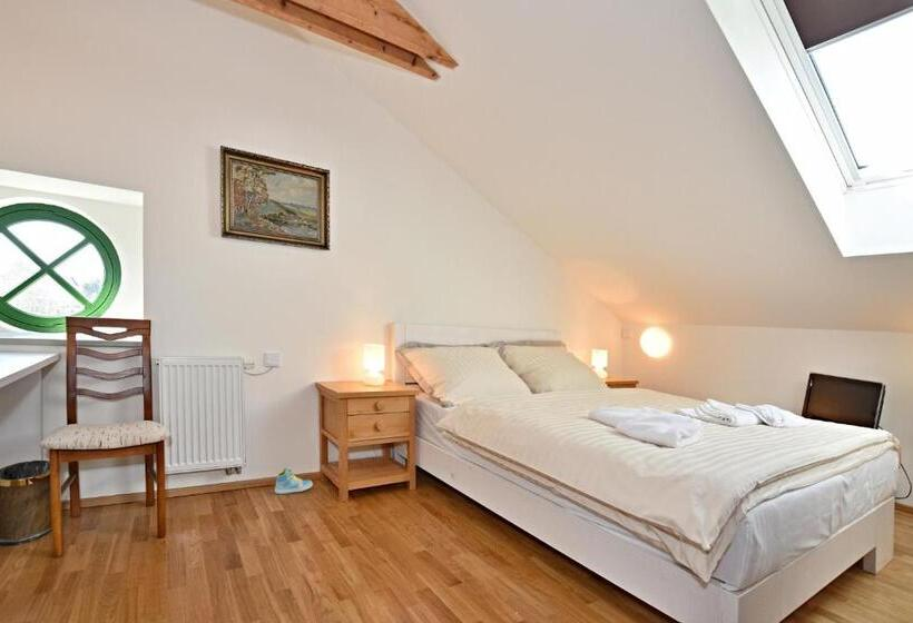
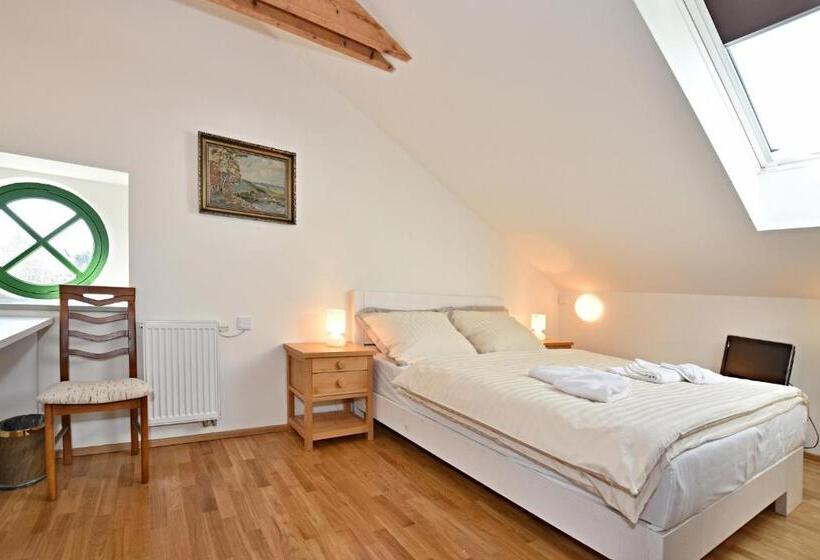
- sneaker [274,467,314,495]
